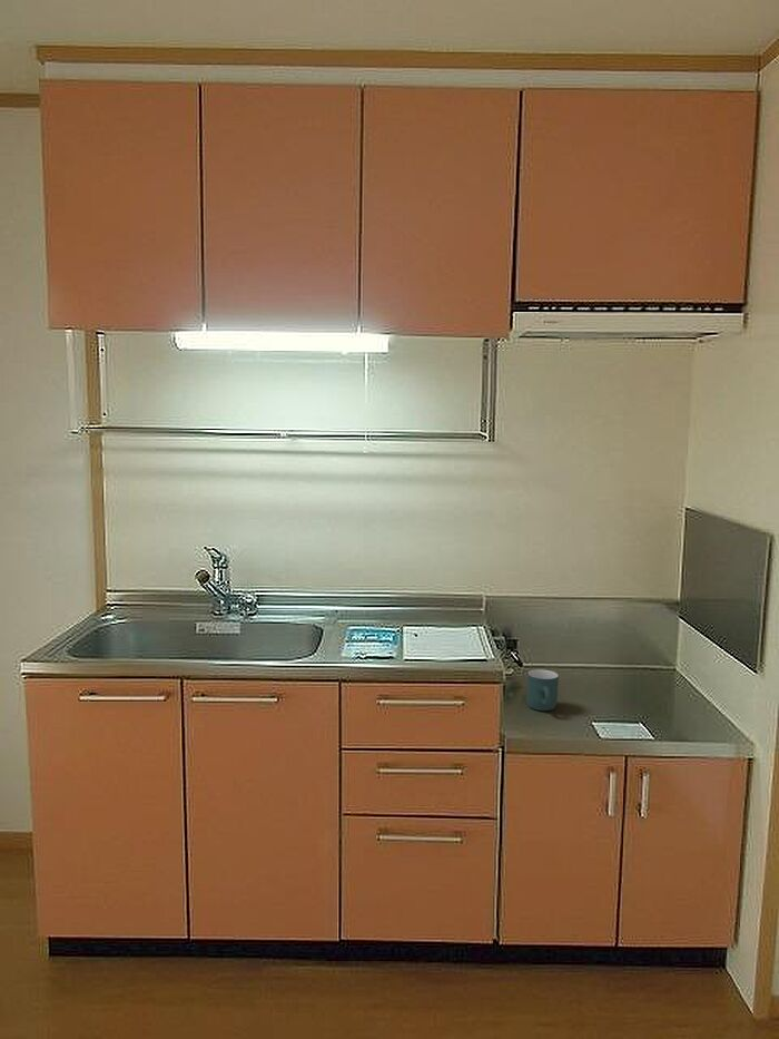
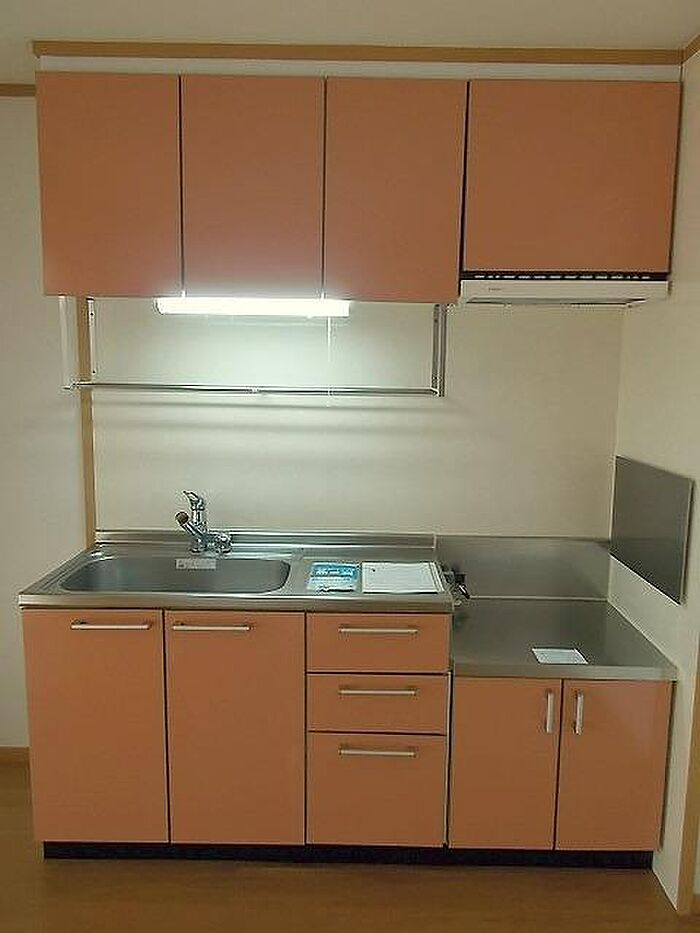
- mug [525,668,560,712]
